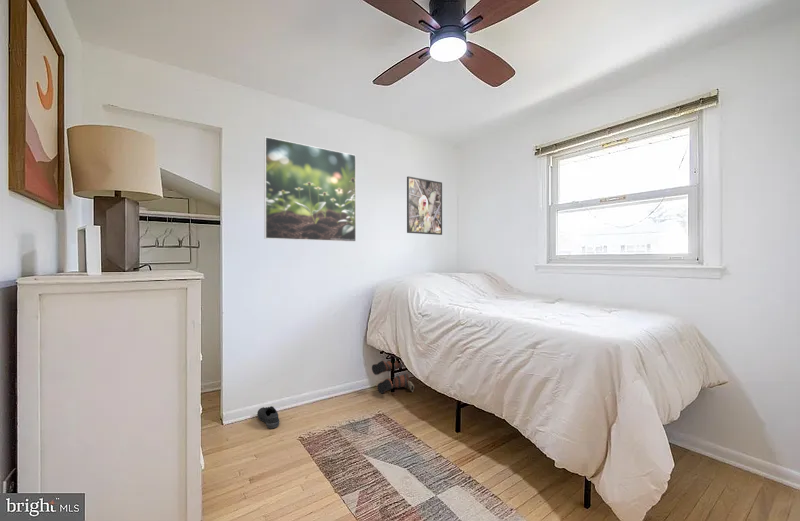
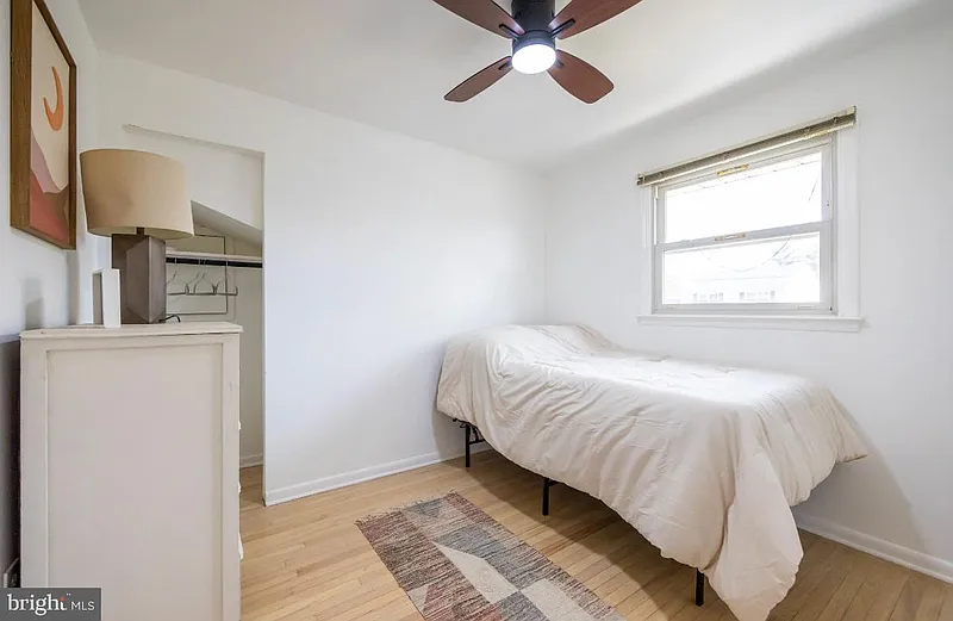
- shoe [257,405,280,429]
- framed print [406,176,443,236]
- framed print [263,136,357,243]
- boots [371,359,415,395]
